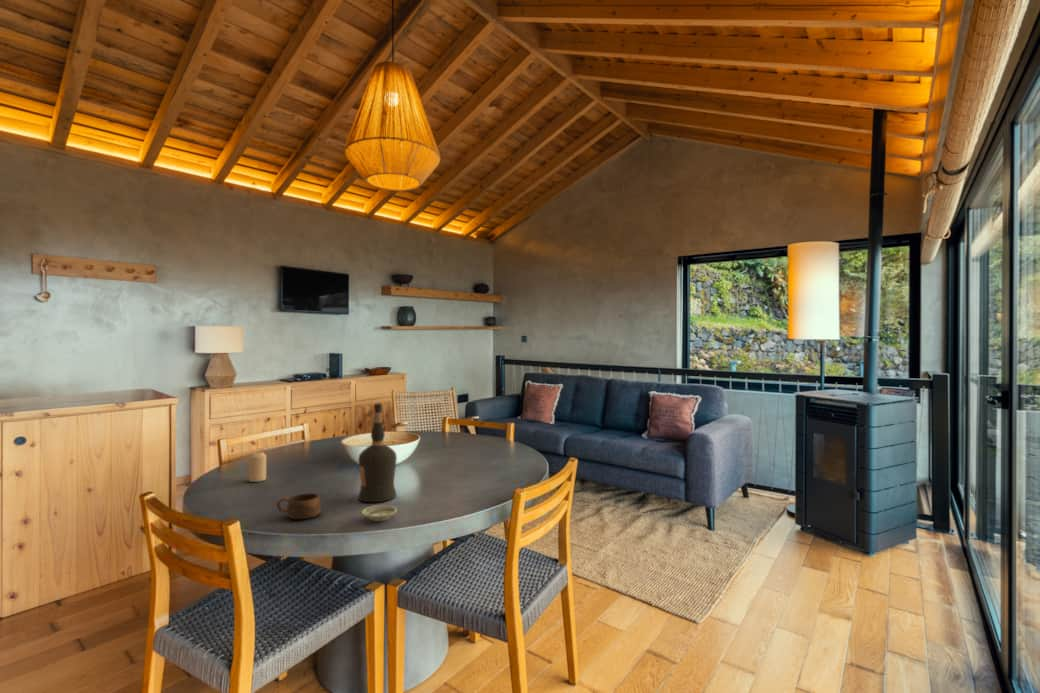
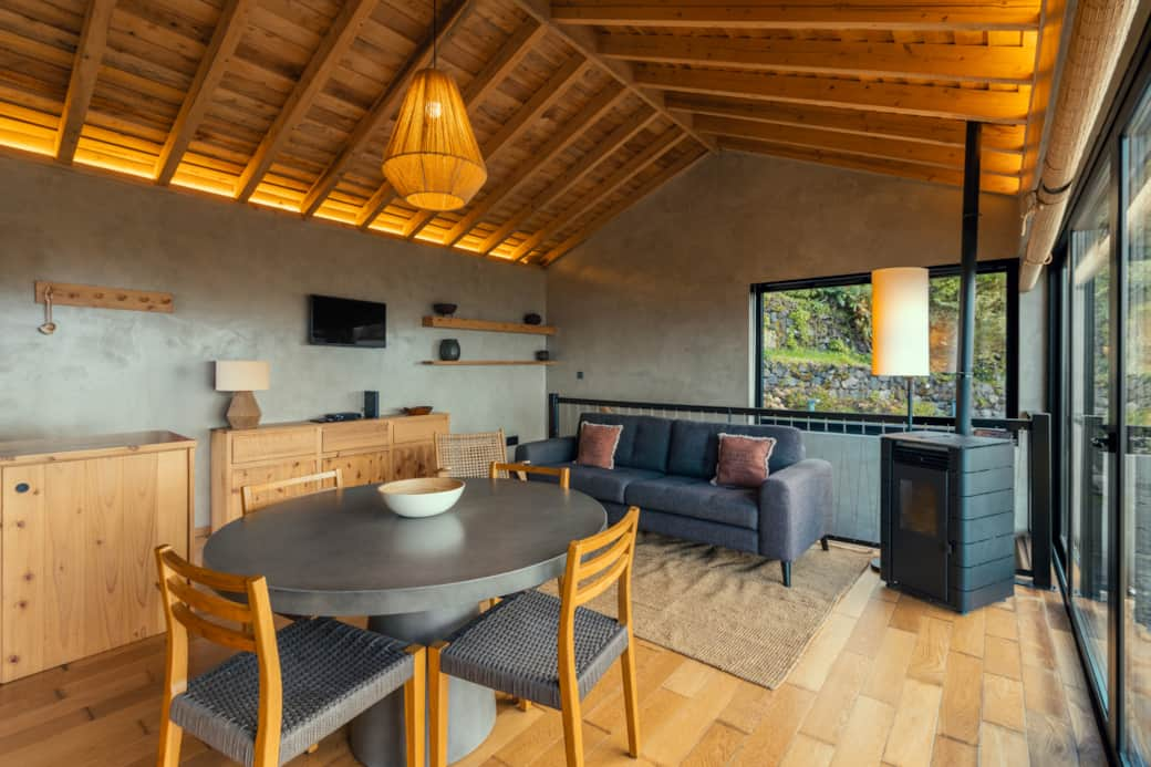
- candle [248,450,267,483]
- liquor bottle [357,402,398,503]
- saucer [361,504,398,522]
- cup [276,492,322,520]
